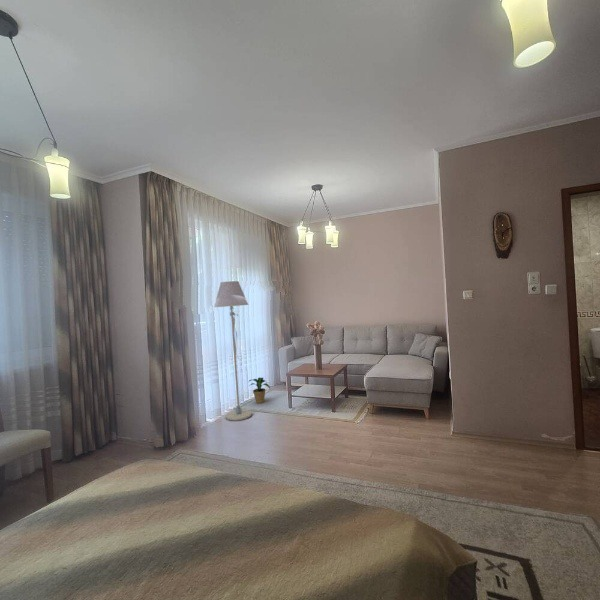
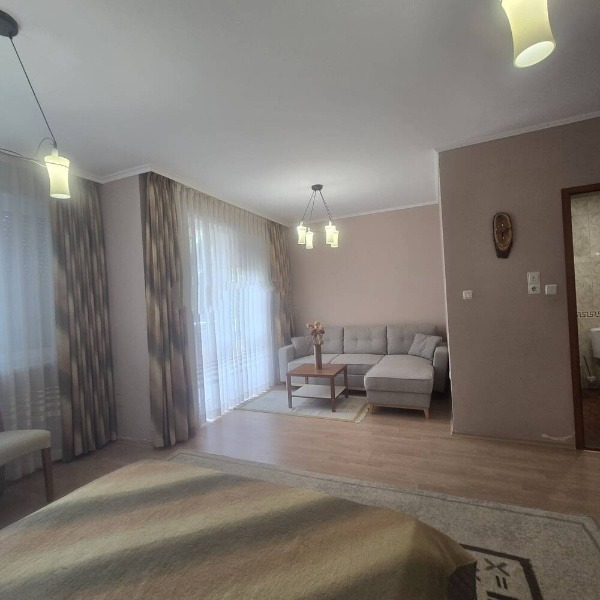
- potted plant [248,377,271,404]
- floor lamp [213,280,253,422]
